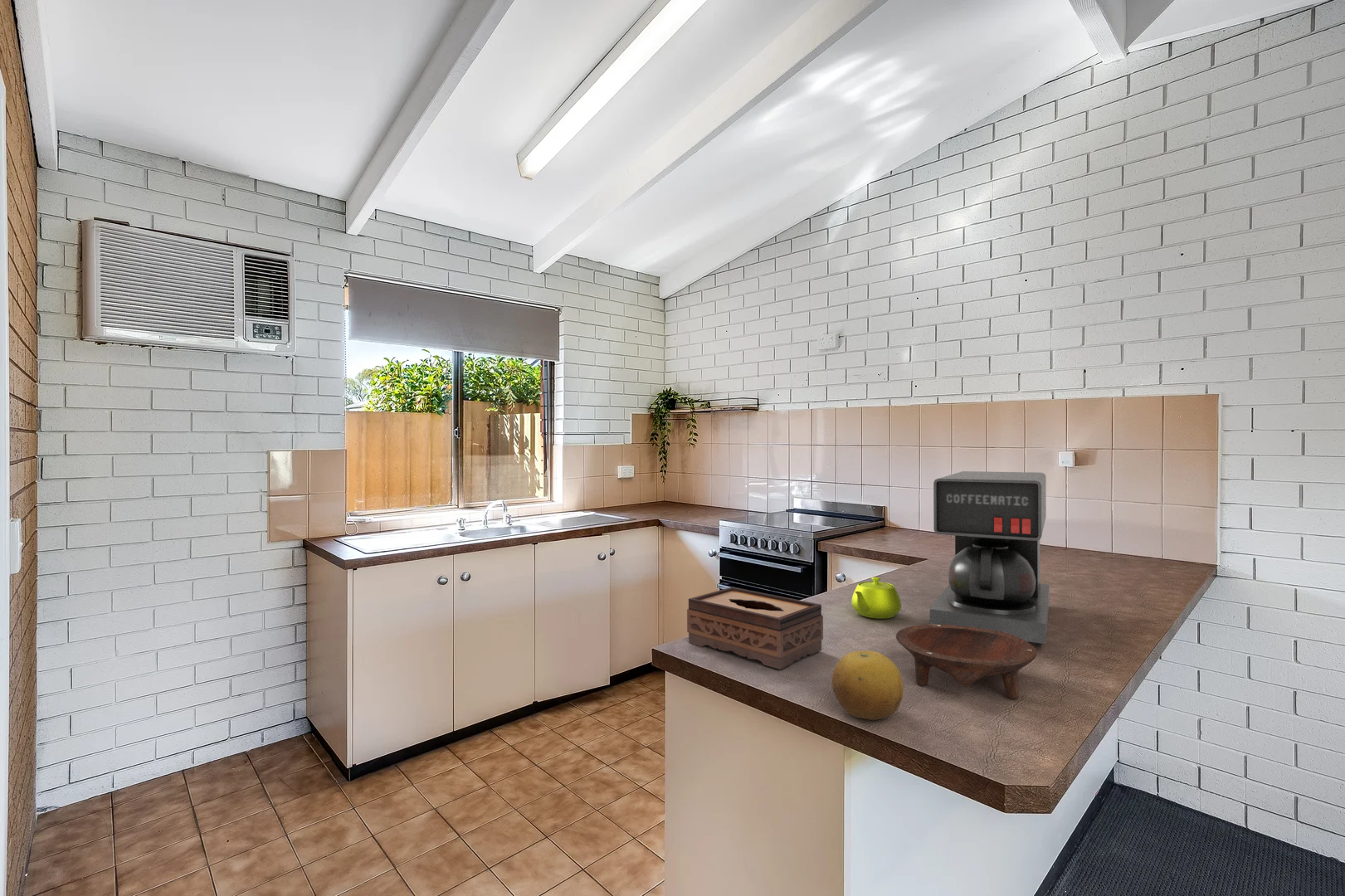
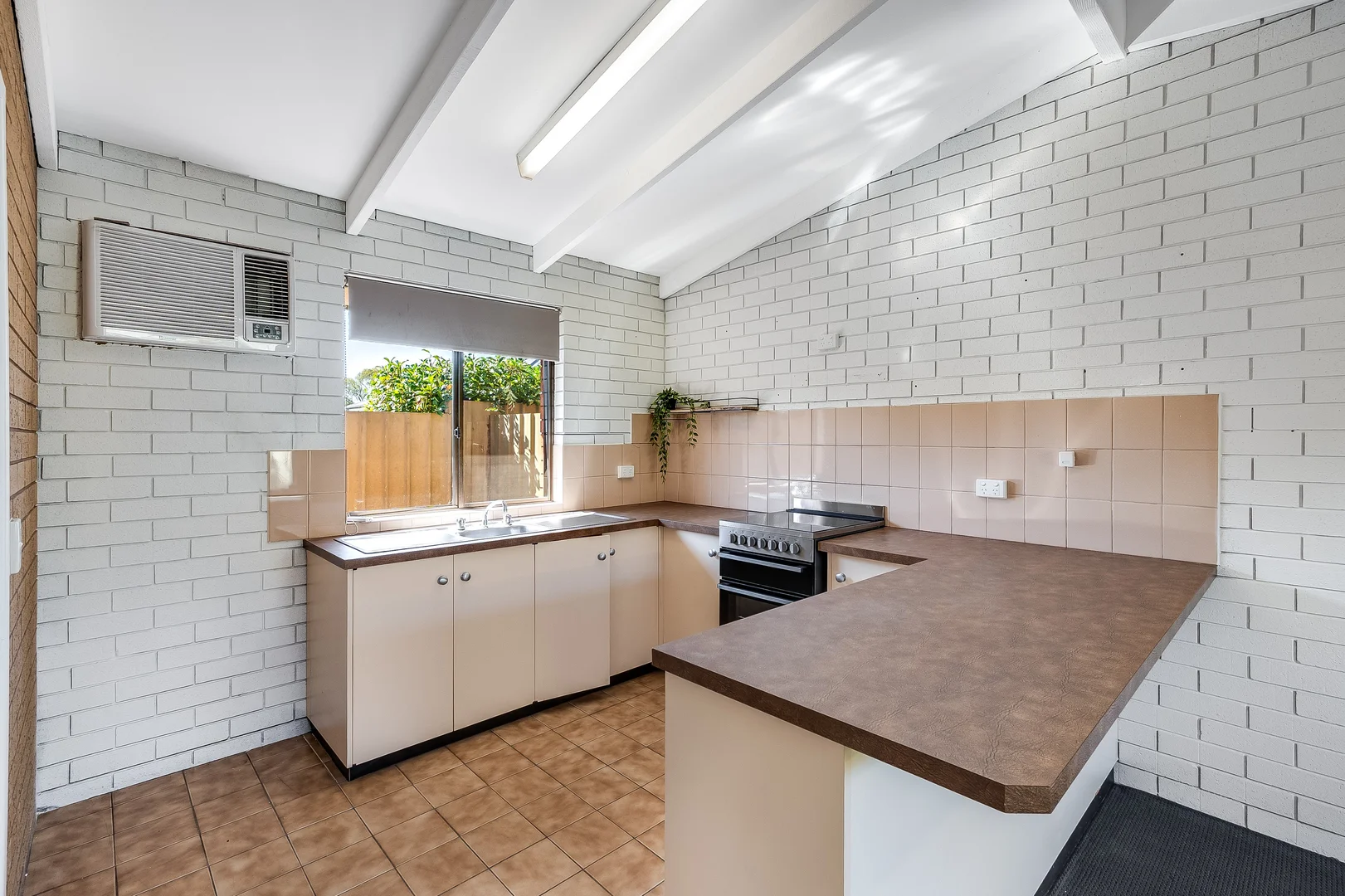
- teapot [850,577,902,620]
- fruit [831,650,904,721]
- tissue box [686,587,824,670]
- coffee maker [929,470,1050,648]
- bowl [895,623,1038,699]
